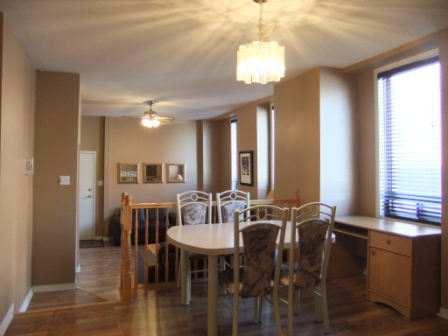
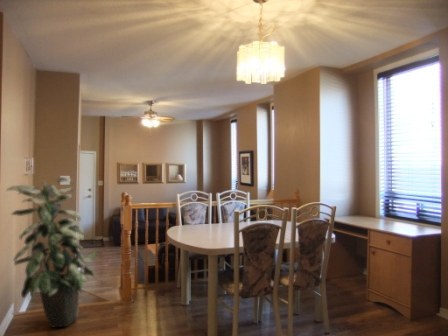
+ indoor plant [5,176,101,329]
